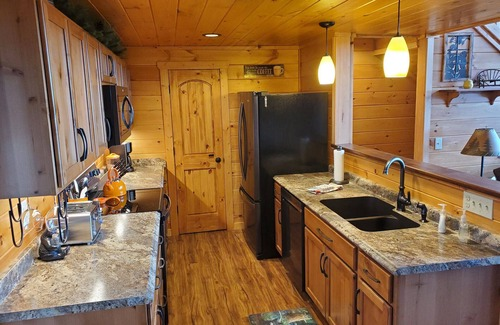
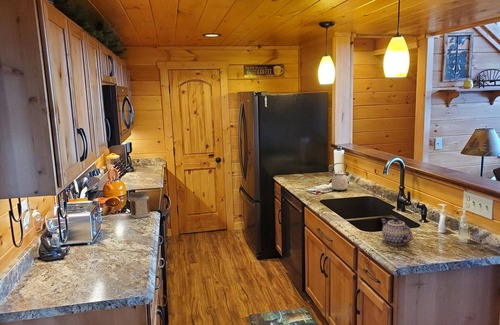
+ kettle [331,162,353,192]
+ teapot [380,217,413,246]
+ jar [128,190,151,219]
